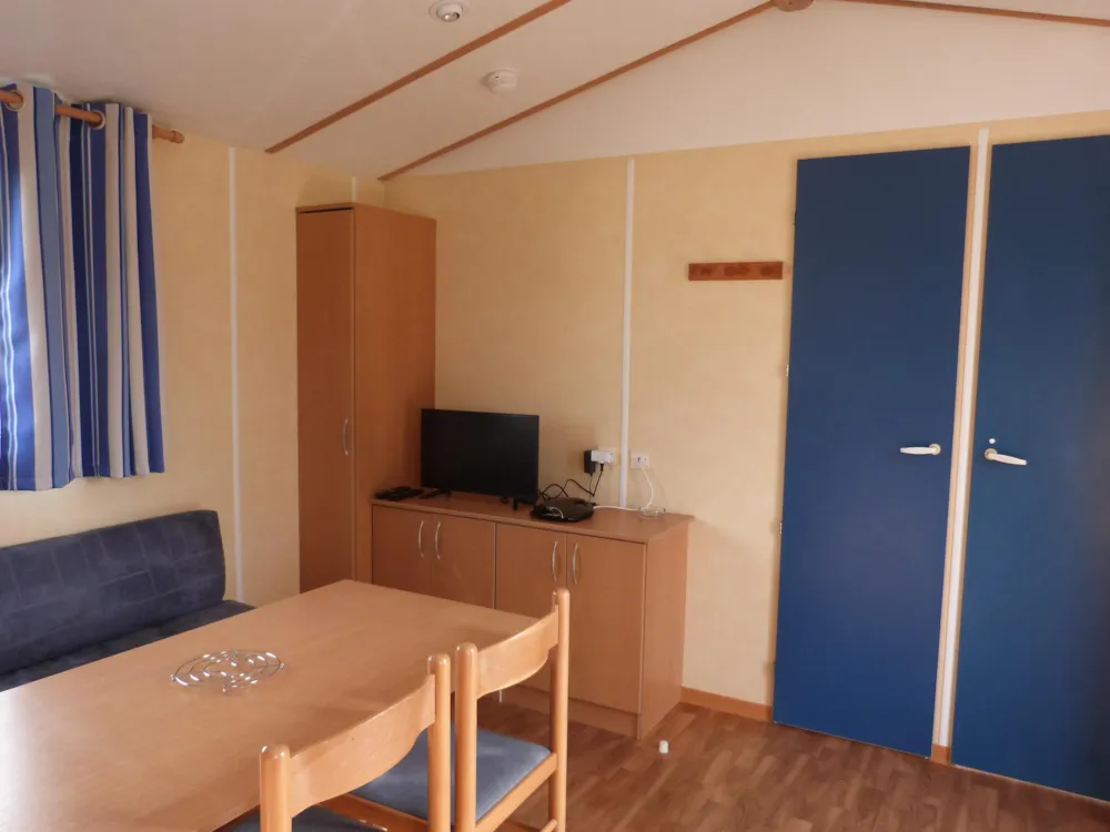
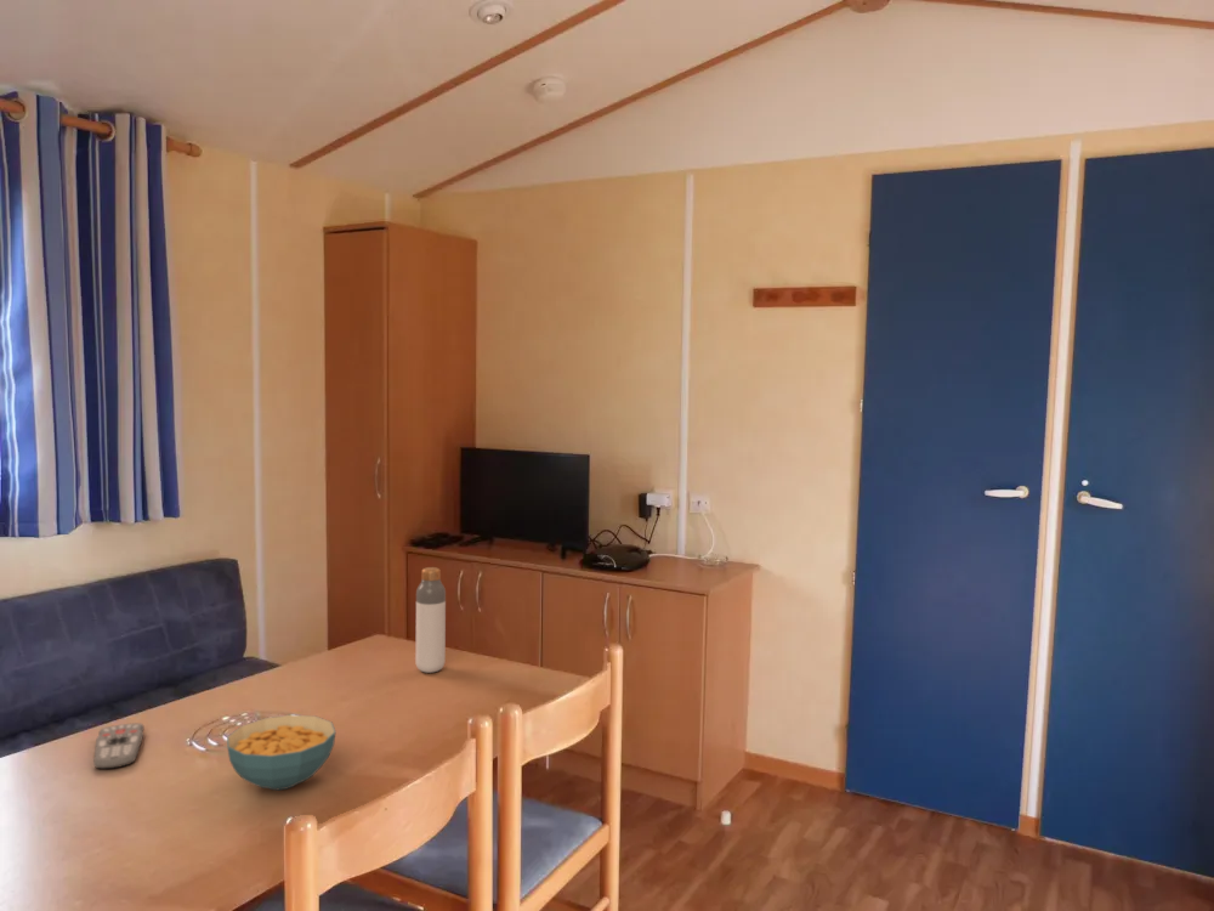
+ bottle [414,566,447,674]
+ cereal bowl [226,714,337,791]
+ remote control [92,722,146,770]
